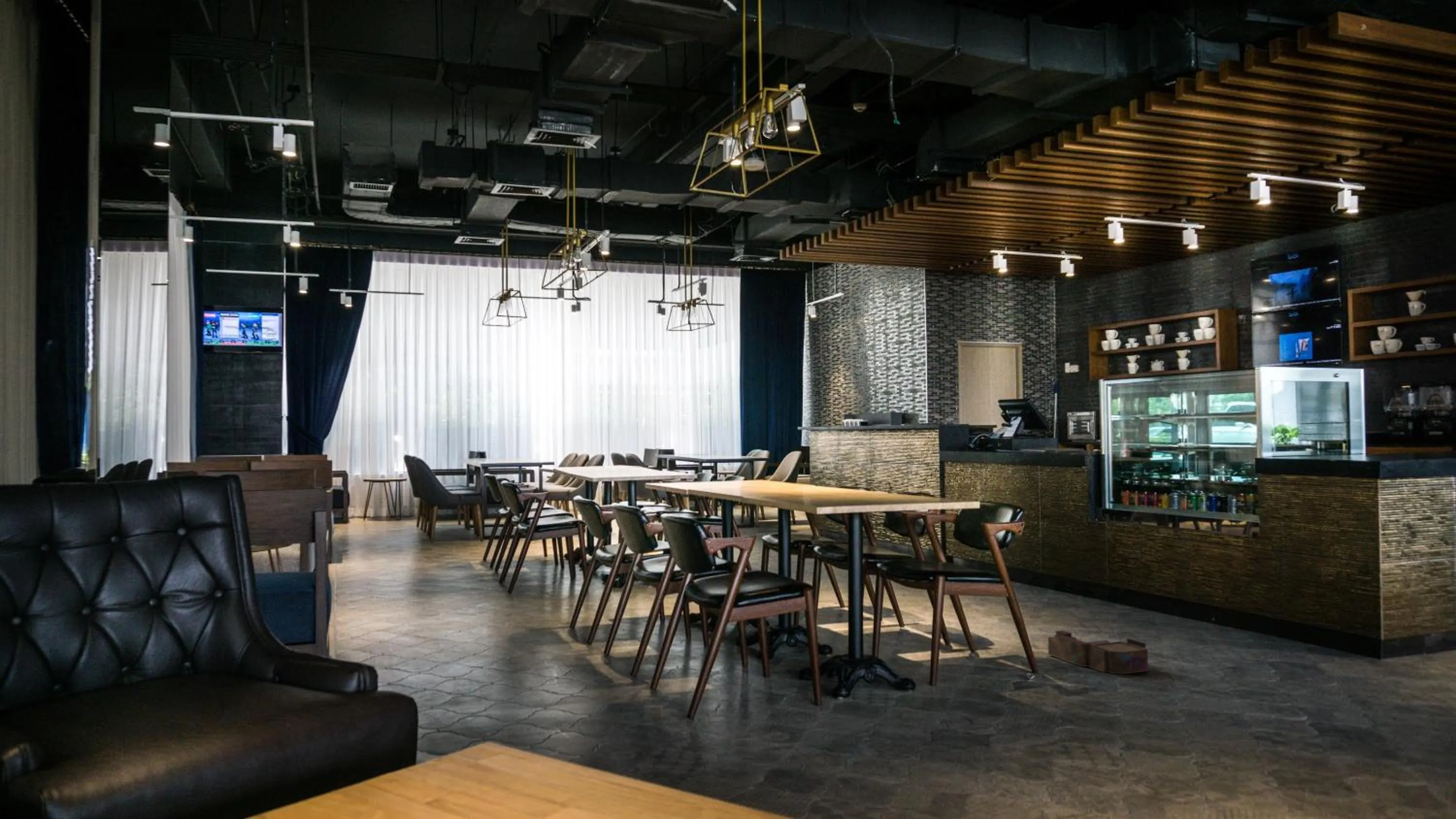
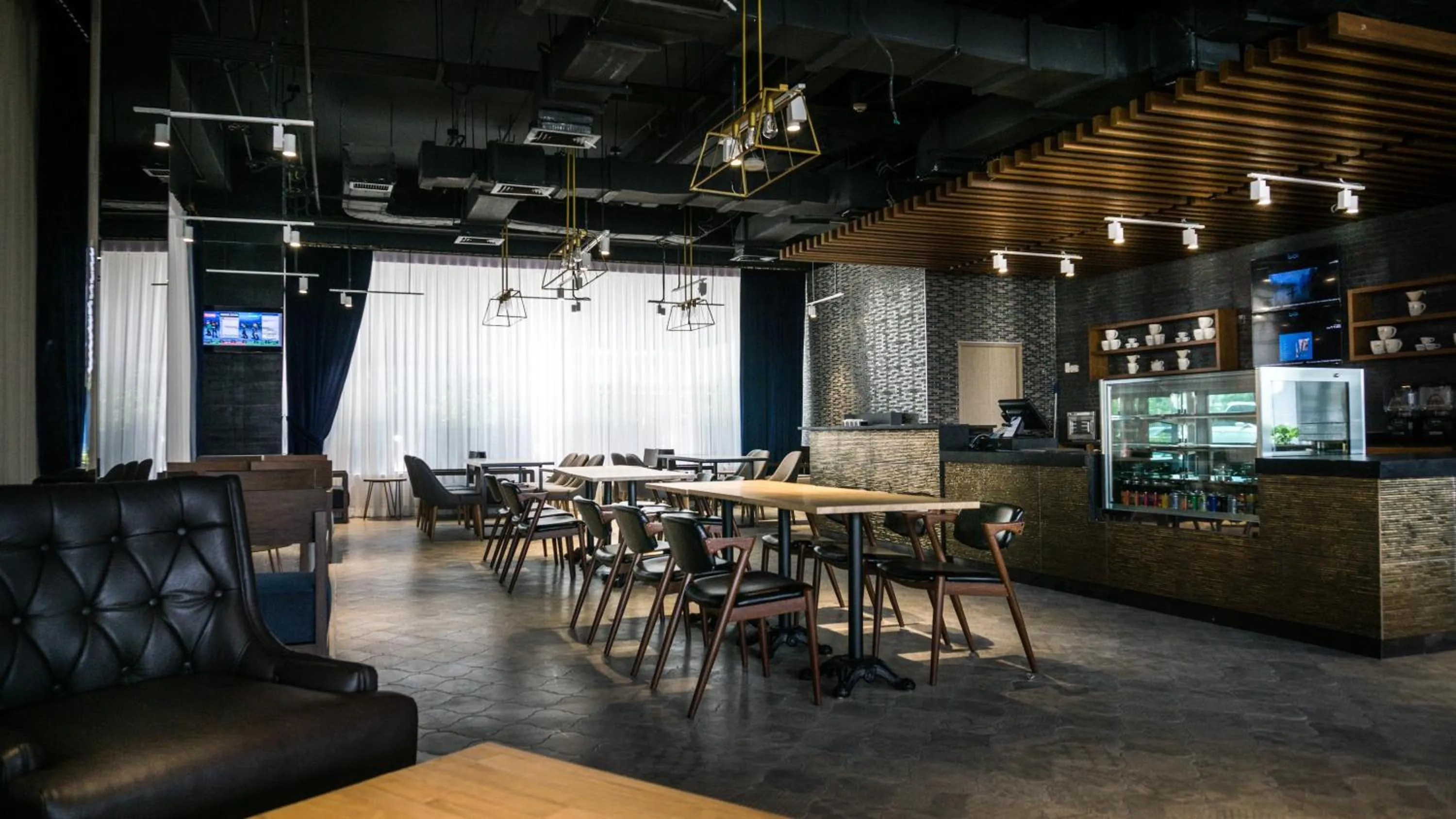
- architectural model [1047,630,1148,674]
